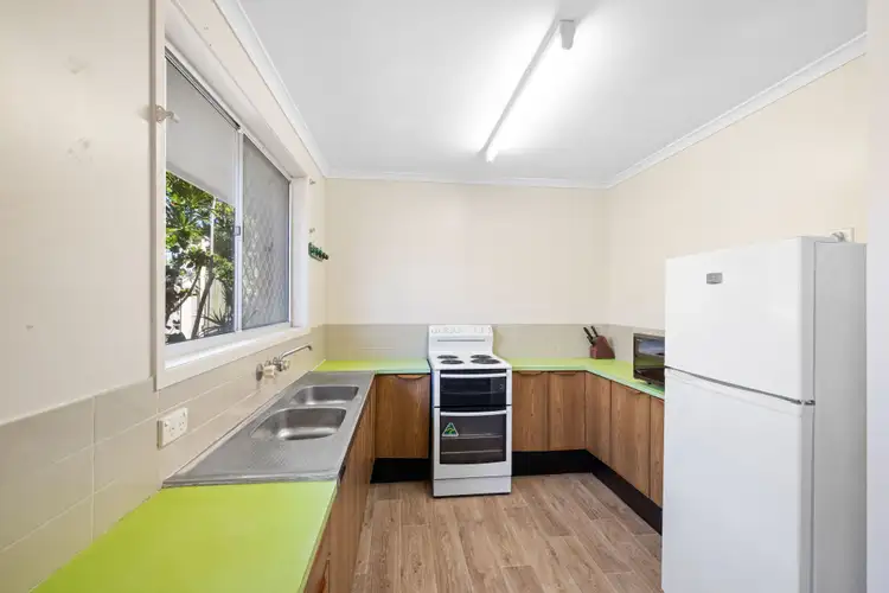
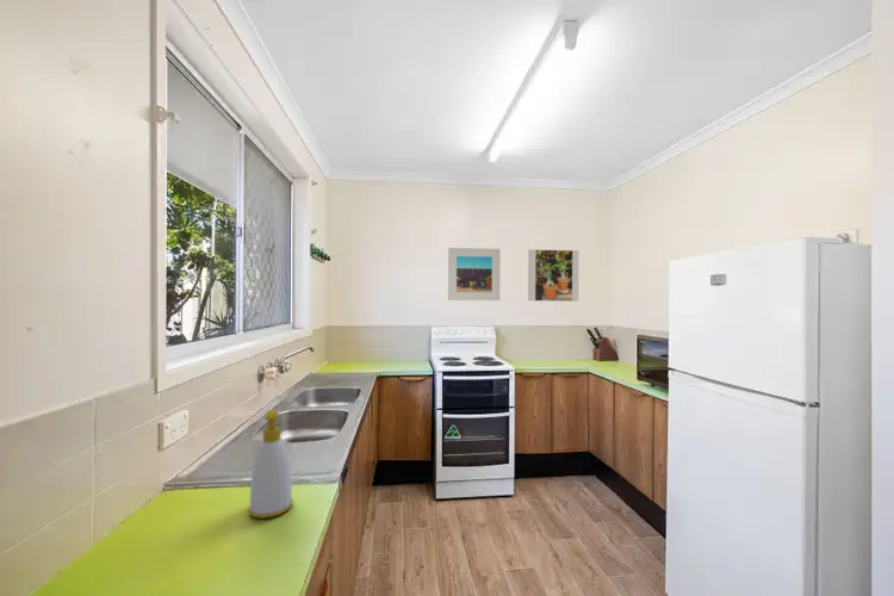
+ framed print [527,248,579,303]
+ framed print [447,247,502,302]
+ soap bottle [247,408,294,520]
